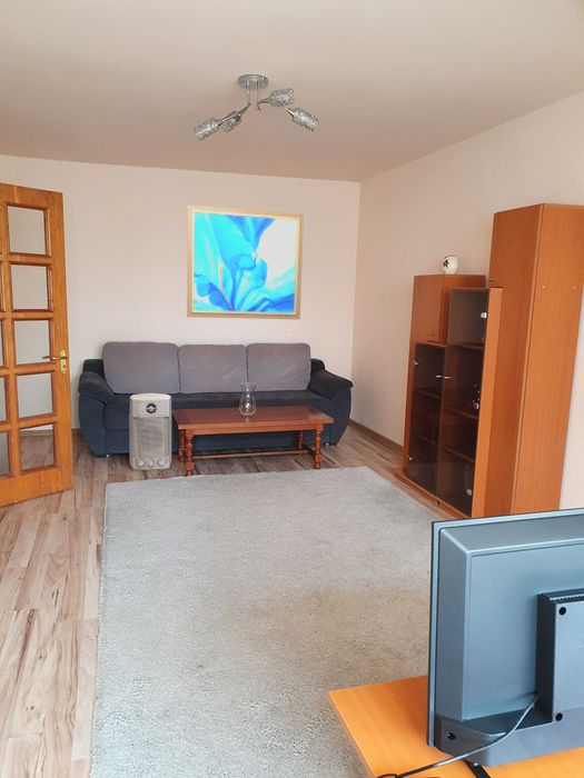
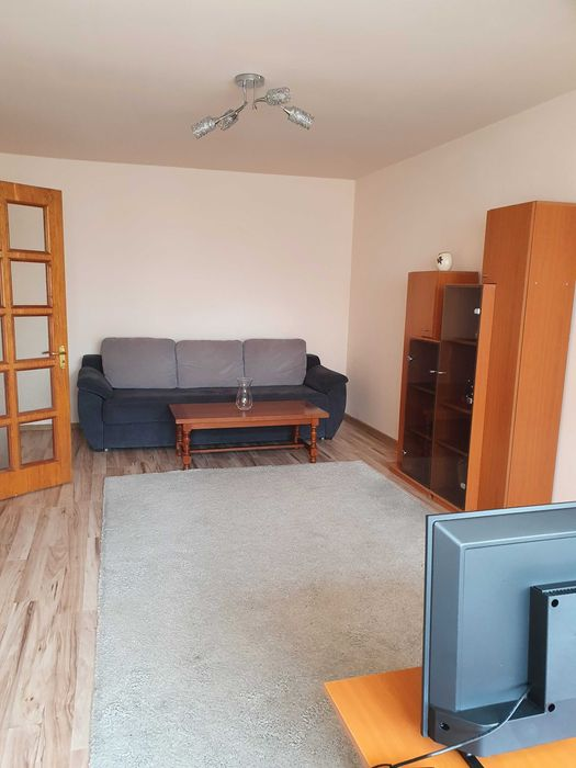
- wall art [186,205,305,320]
- air purifier [128,392,172,471]
